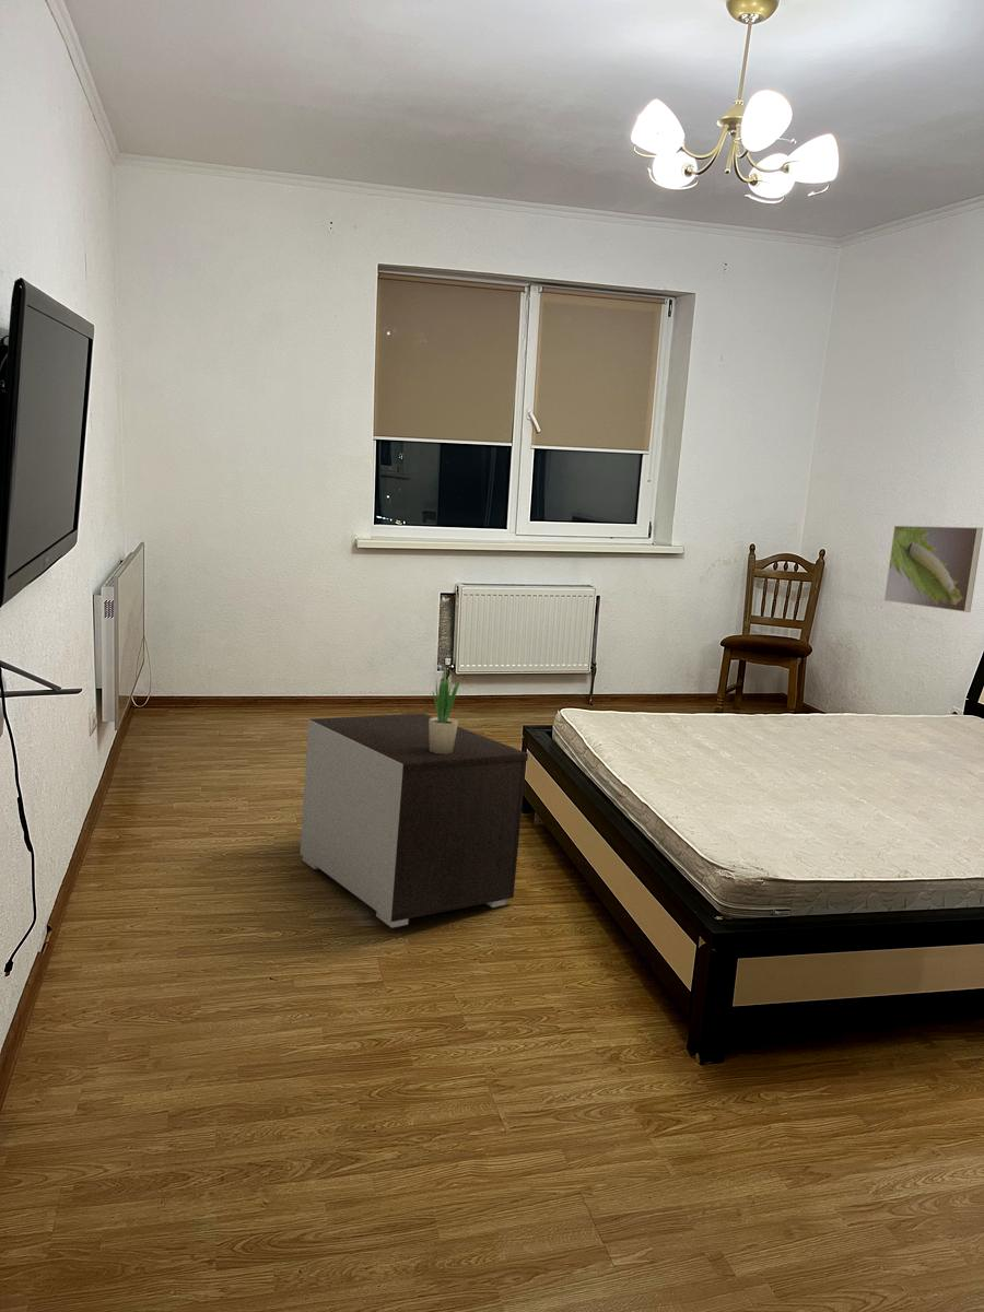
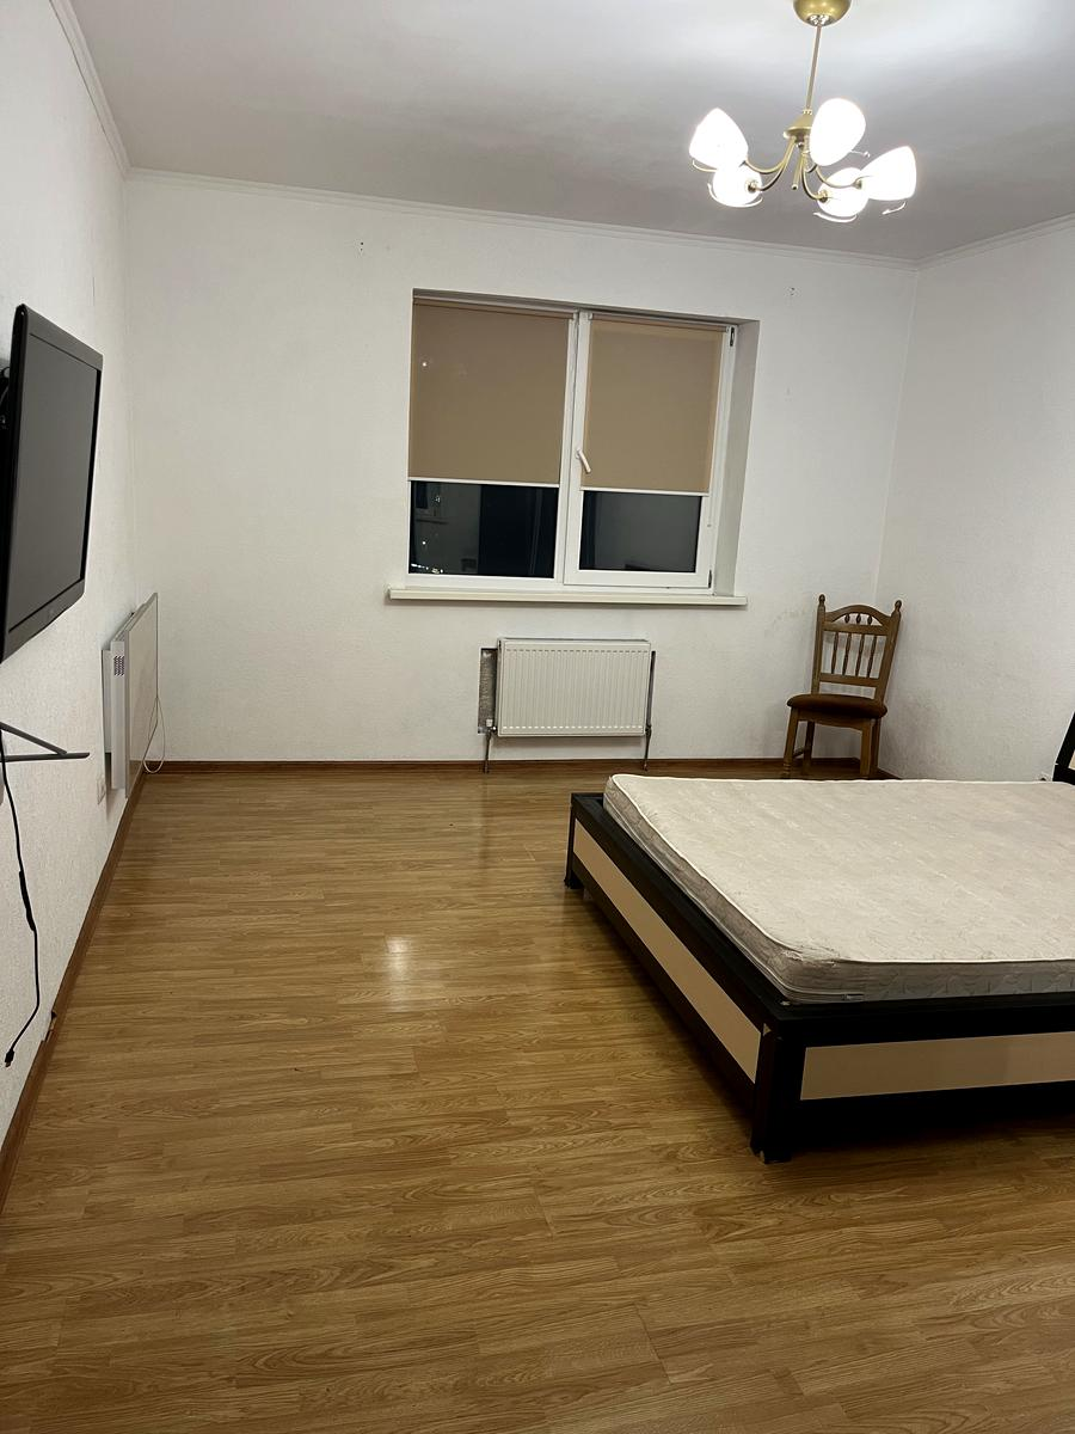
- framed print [883,525,984,613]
- potted plant [429,664,461,754]
- nightstand [300,713,529,929]
